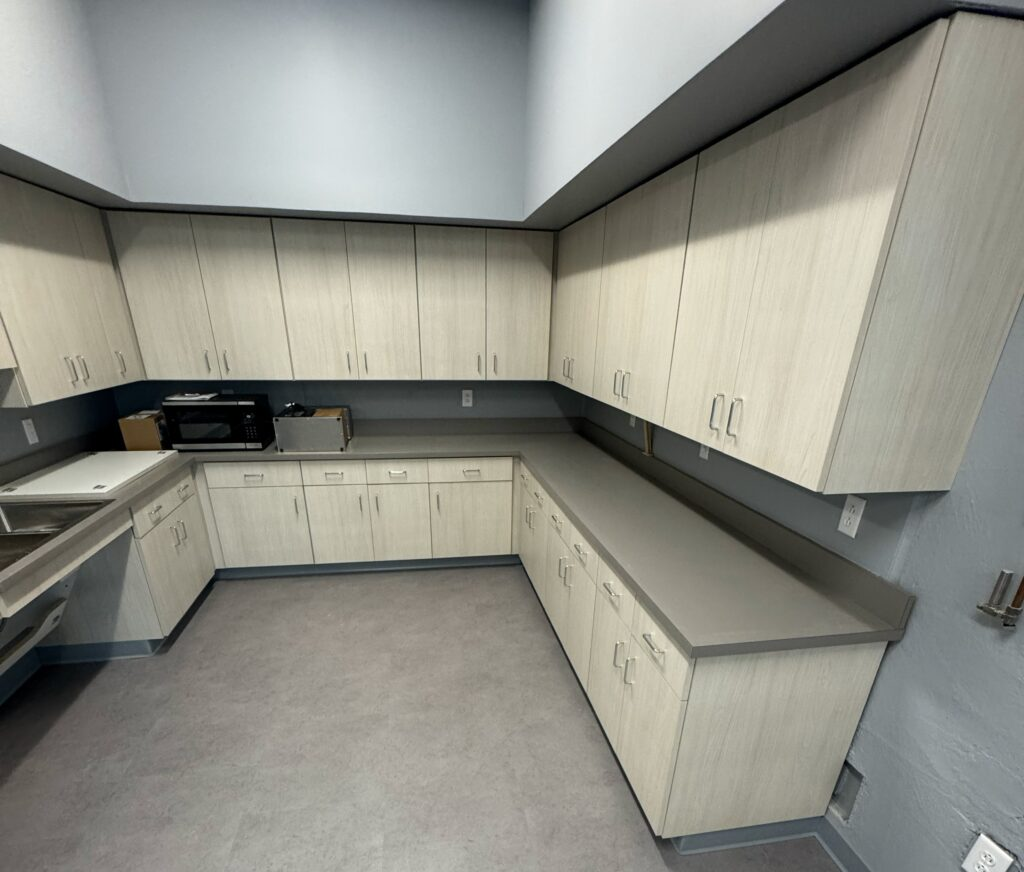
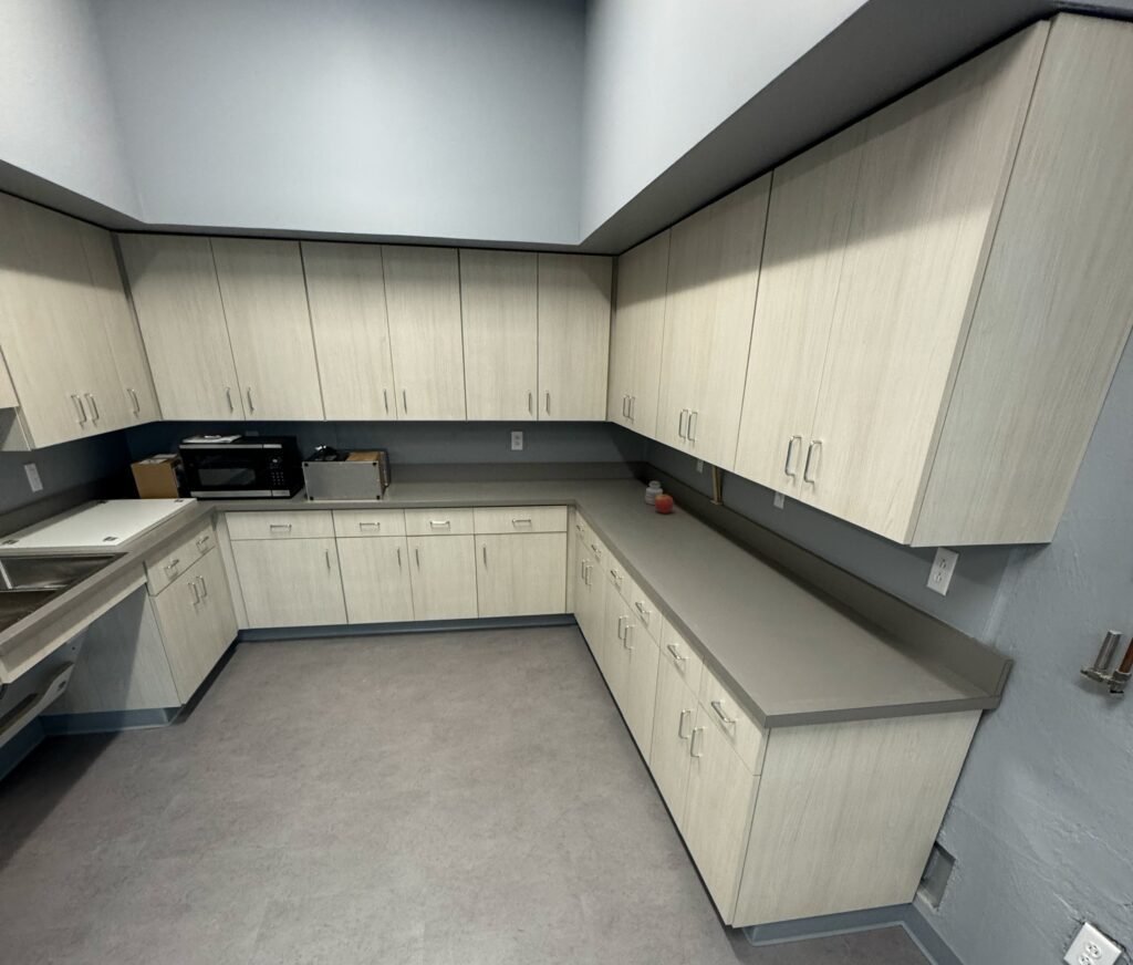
+ apple [654,492,675,513]
+ jar [644,480,664,506]
